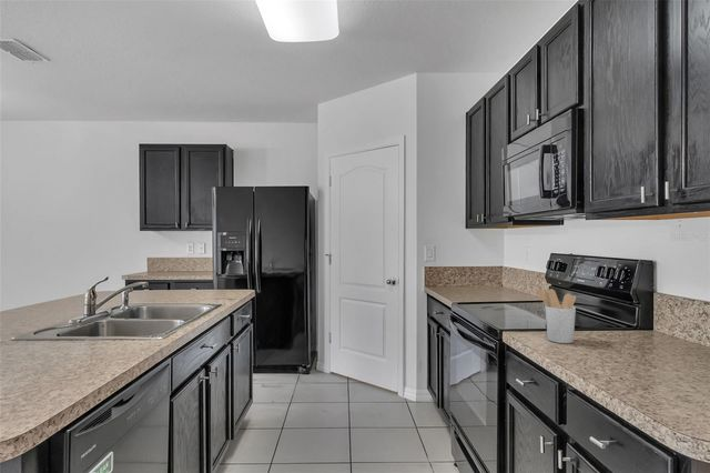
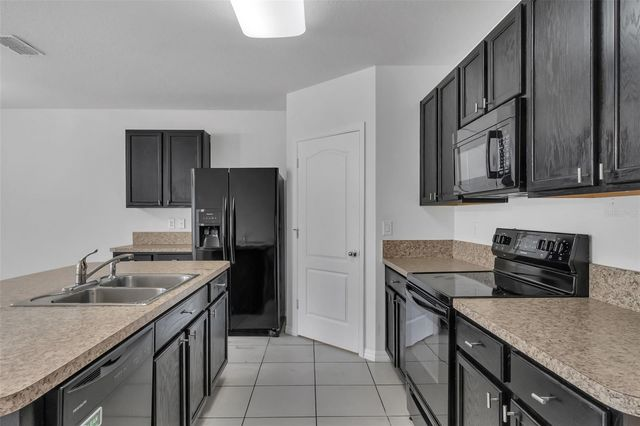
- utensil holder [535,288,577,344]
